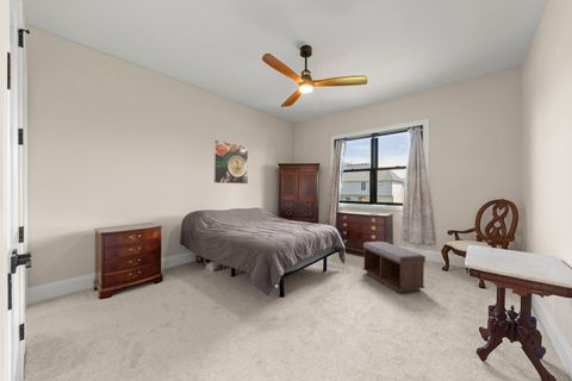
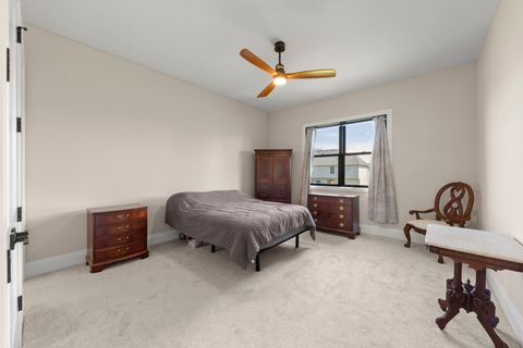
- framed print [212,139,249,185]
- bench [362,241,427,294]
